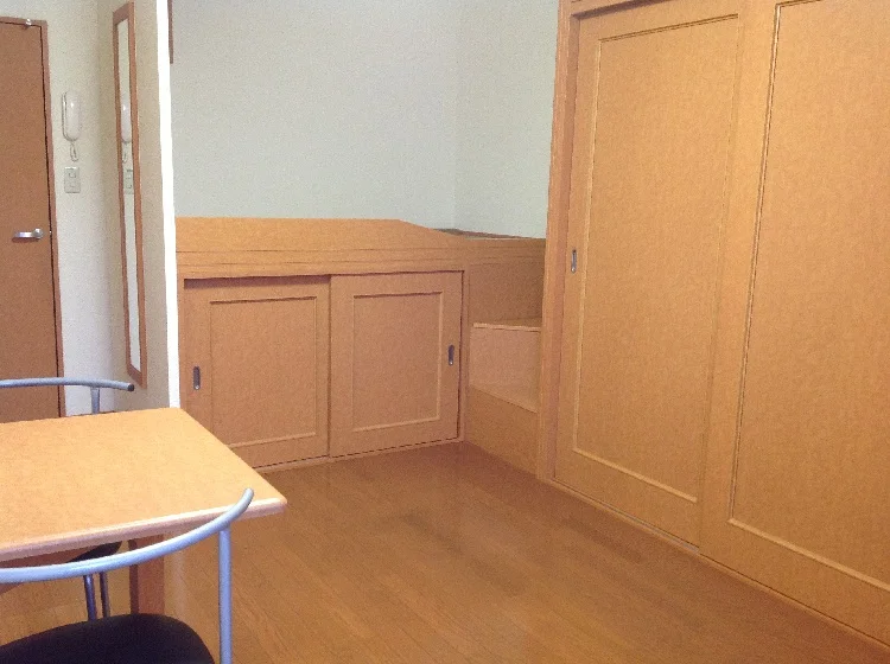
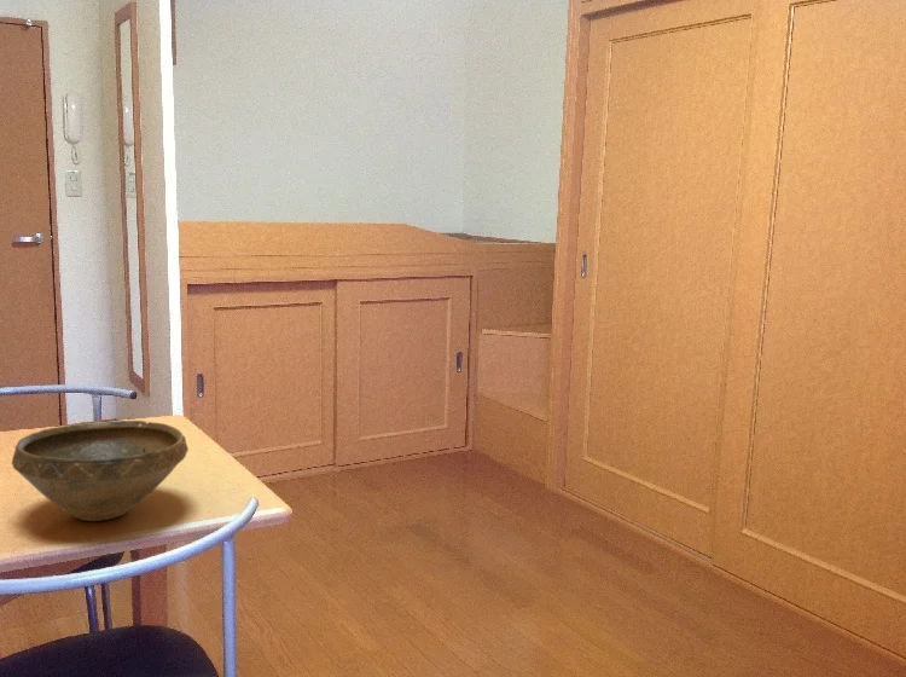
+ bowl [11,419,190,522]
